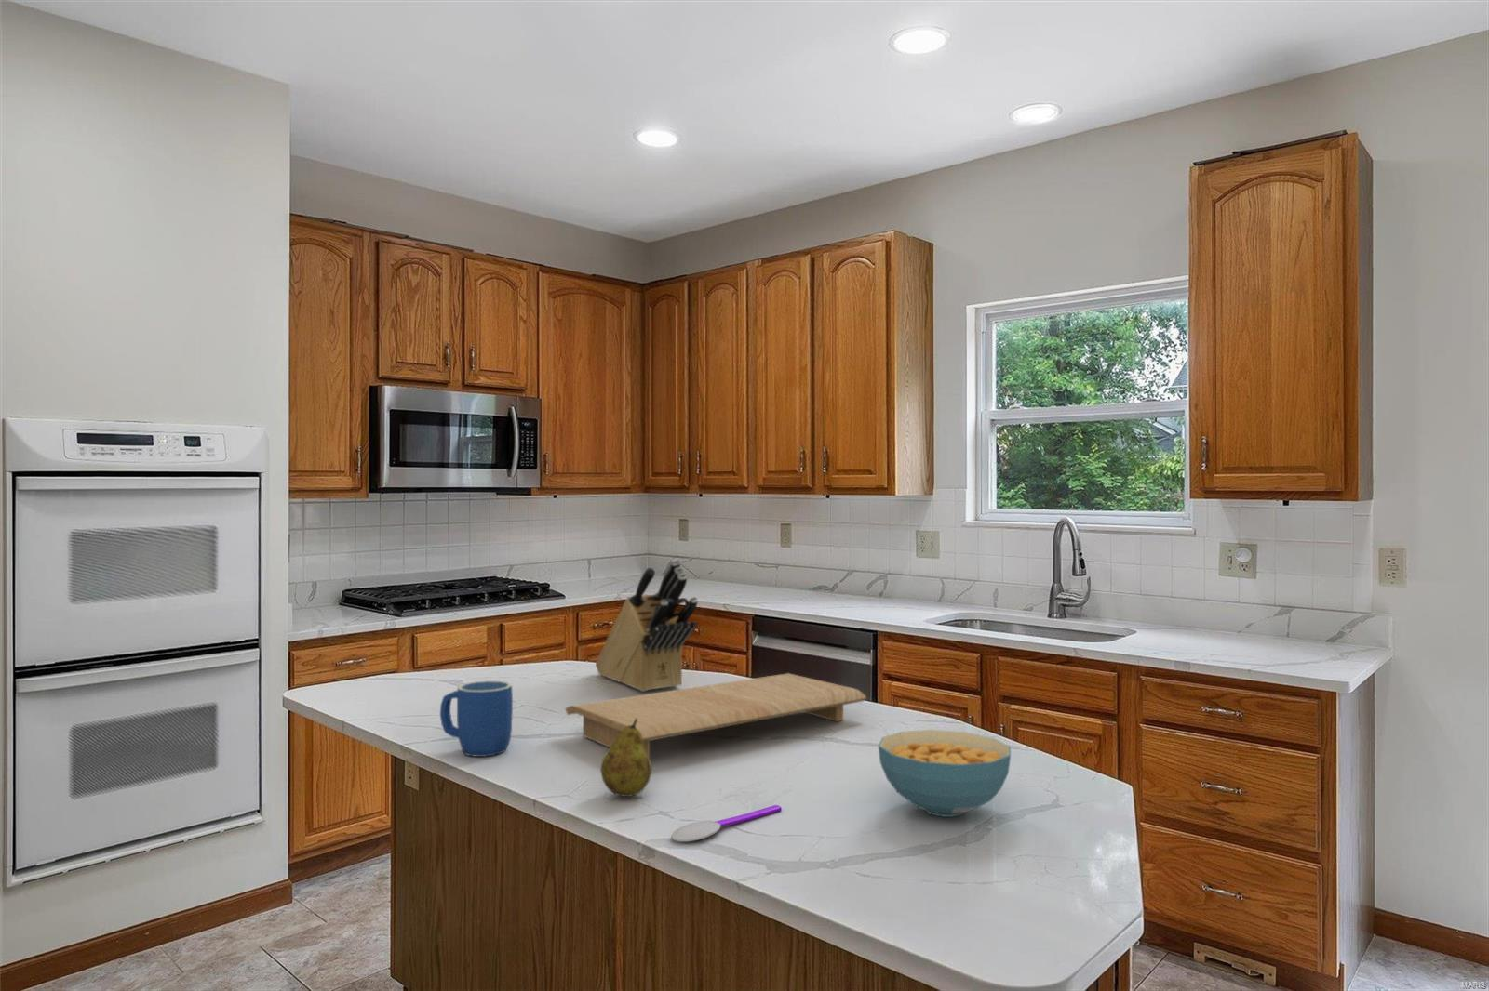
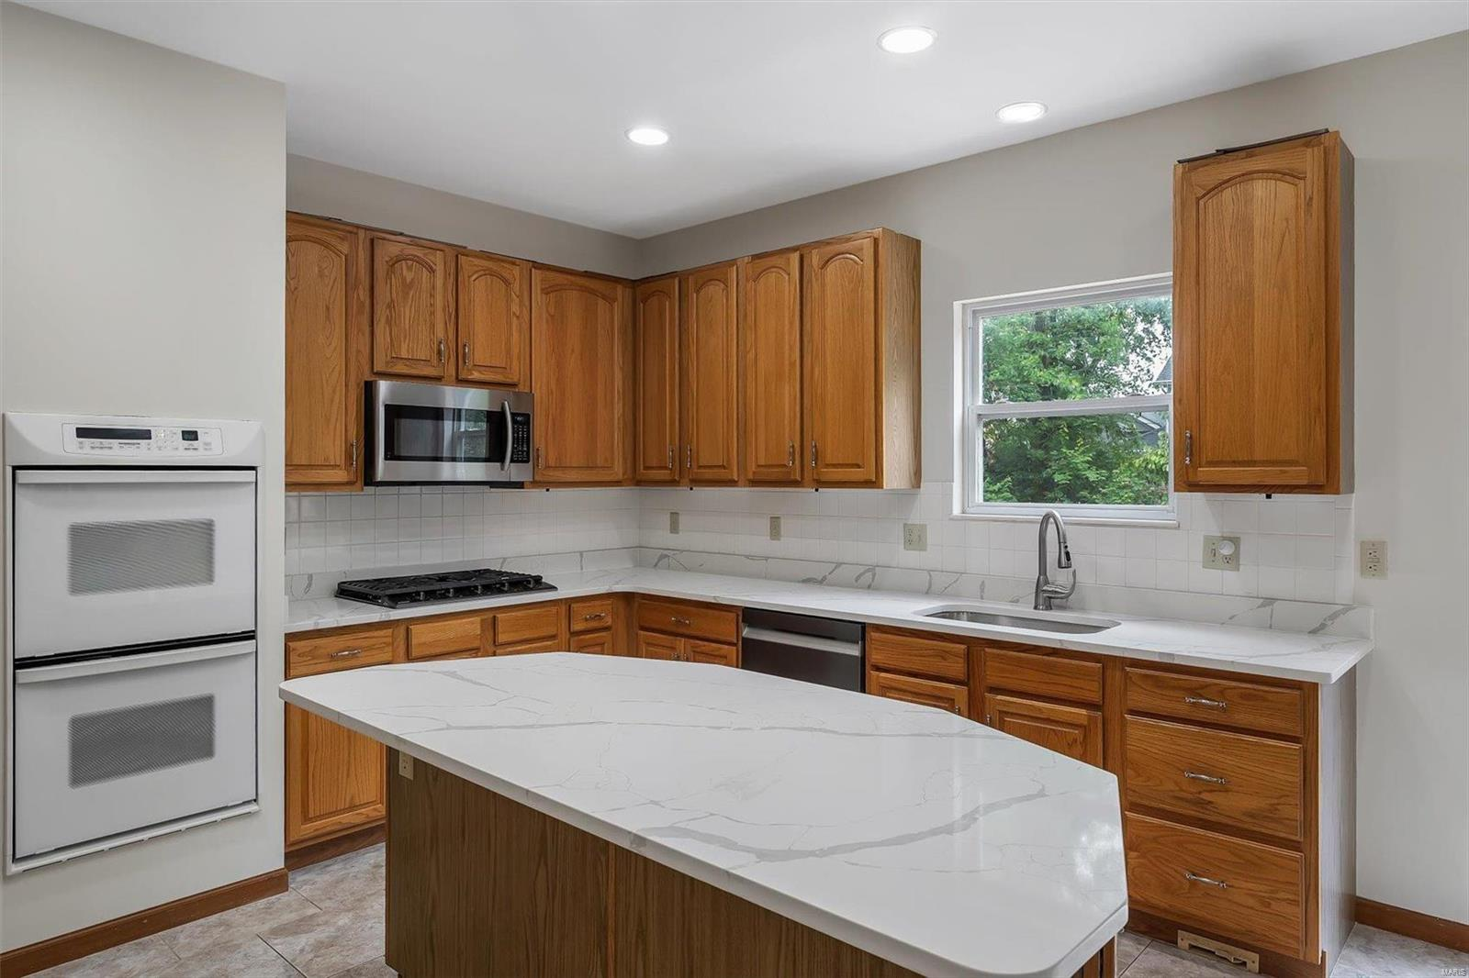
- spoon [670,804,783,843]
- cutting board [563,672,867,760]
- fruit [599,719,653,797]
- knife block [594,559,699,692]
- cereal bowl [878,729,1012,818]
- mug [440,679,514,758]
